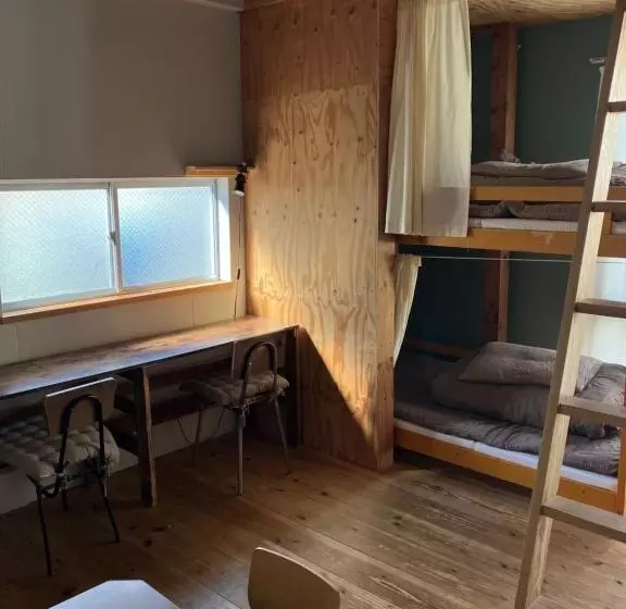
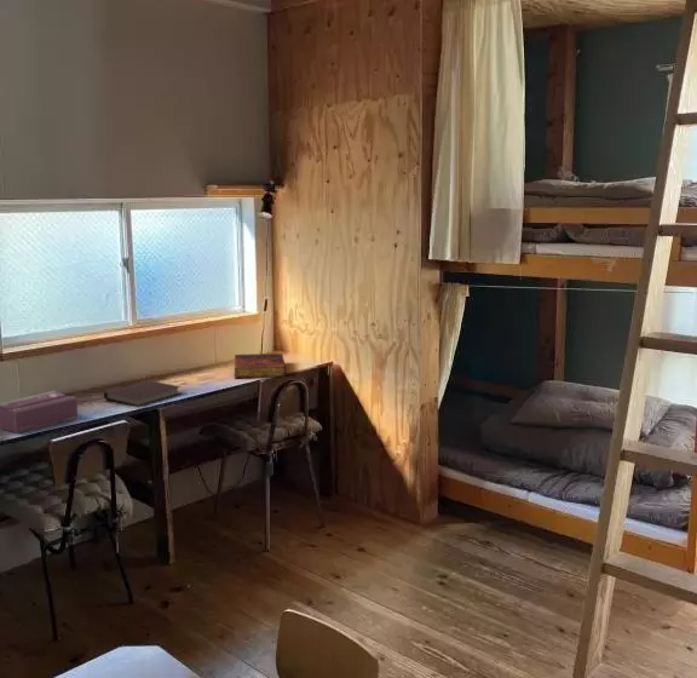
+ notebook [103,379,183,408]
+ tissue box [0,390,79,435]
+ book [234,352,287,380]
